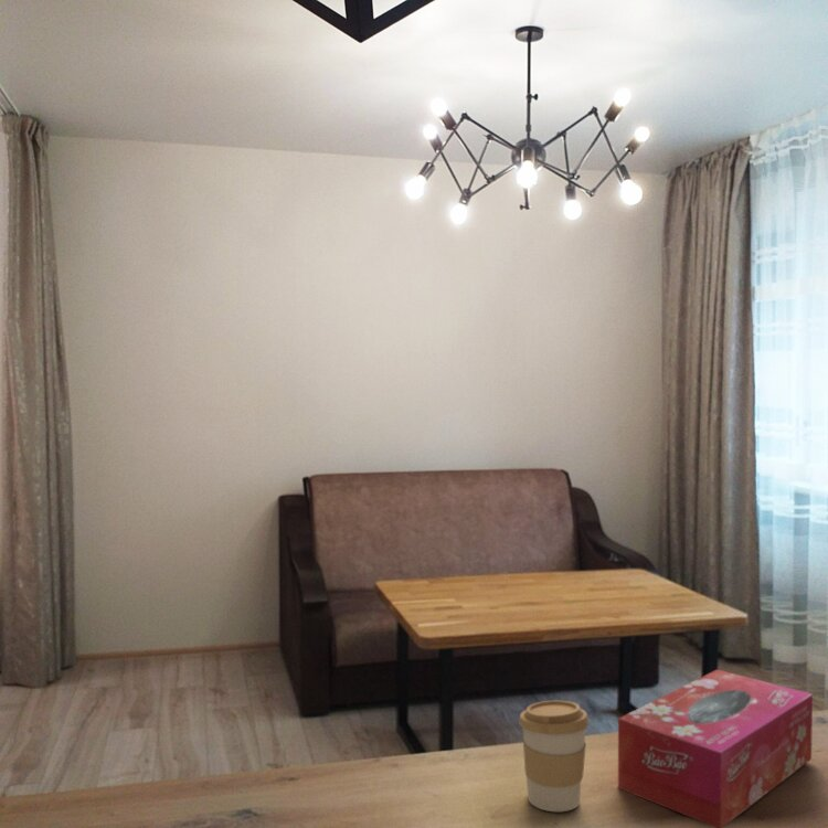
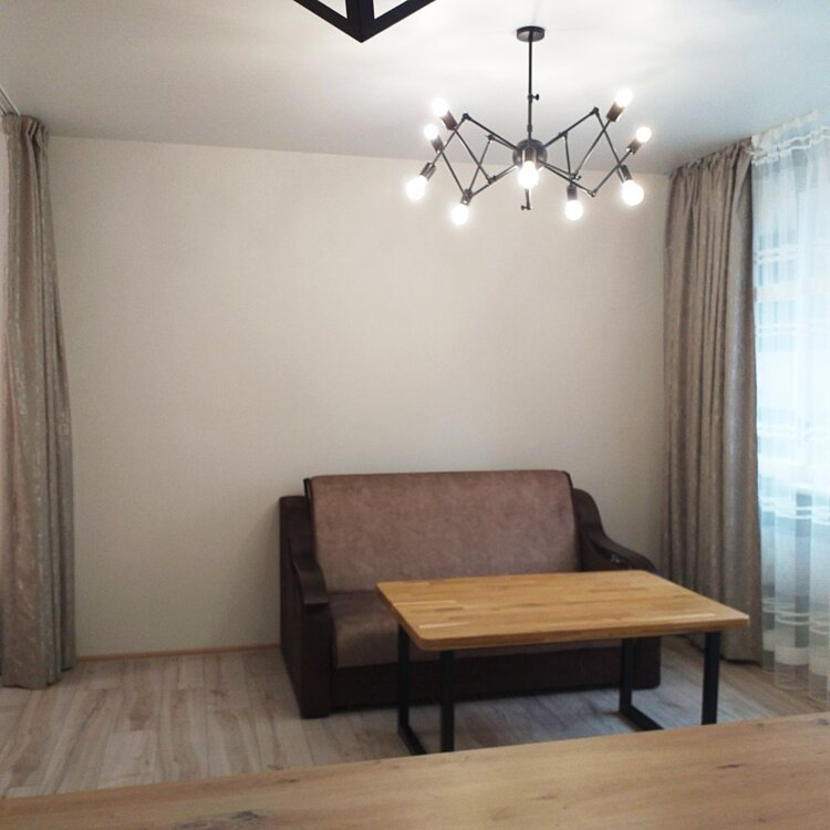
- tissue box [617,669,814,828]
- coffee cup [518,700,590,813]
